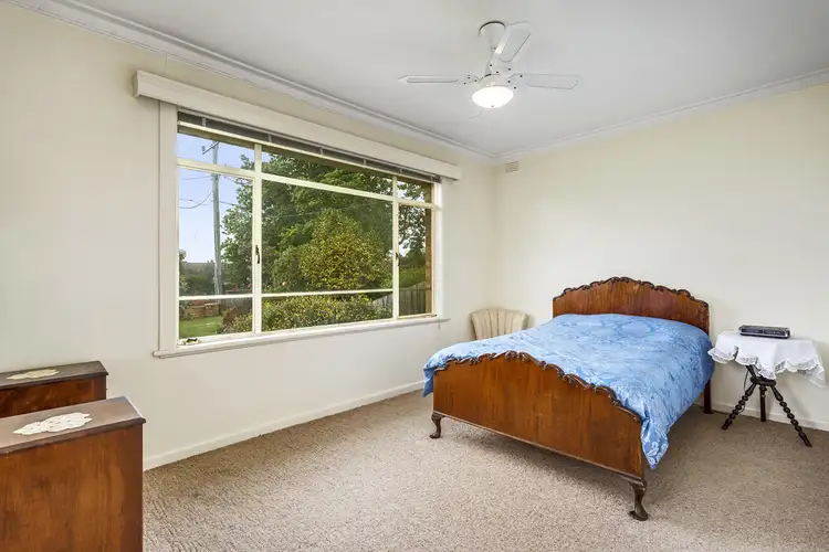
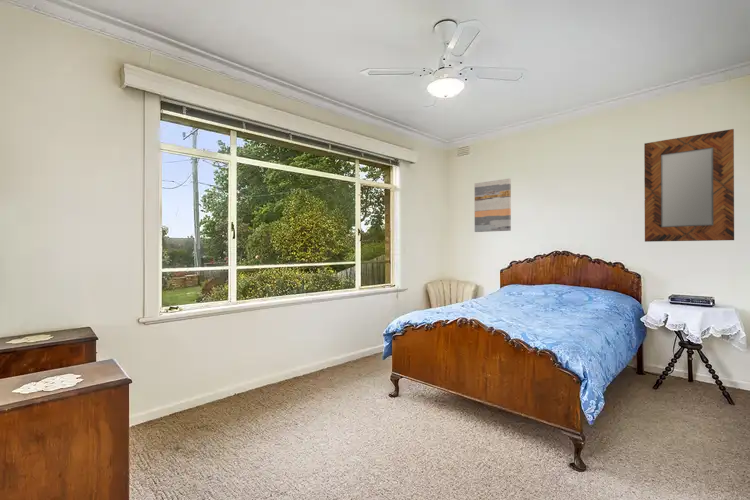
+ wall art [474,178,512,233]
+ home mirror [643,128,735,243]
